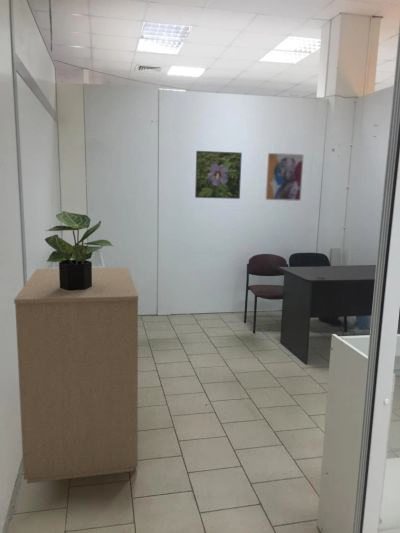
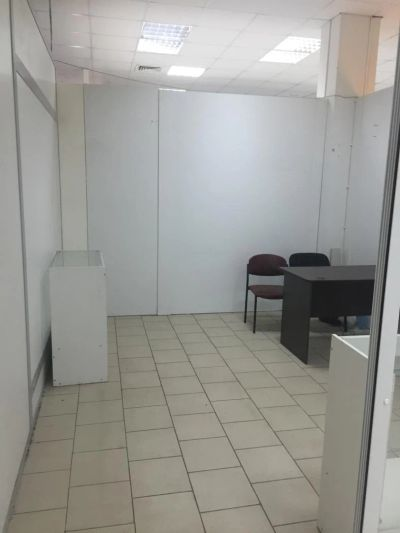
- wall art [264,152,305,202]
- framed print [194,150,243,200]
- potted plant [44,210,113,291]
- filing cabinet [13,267,139,484]
